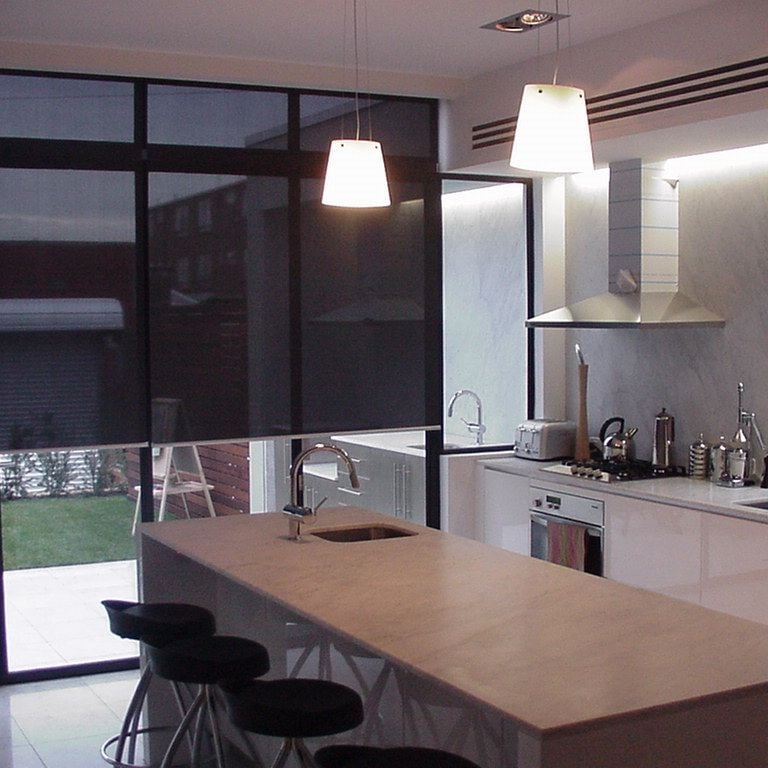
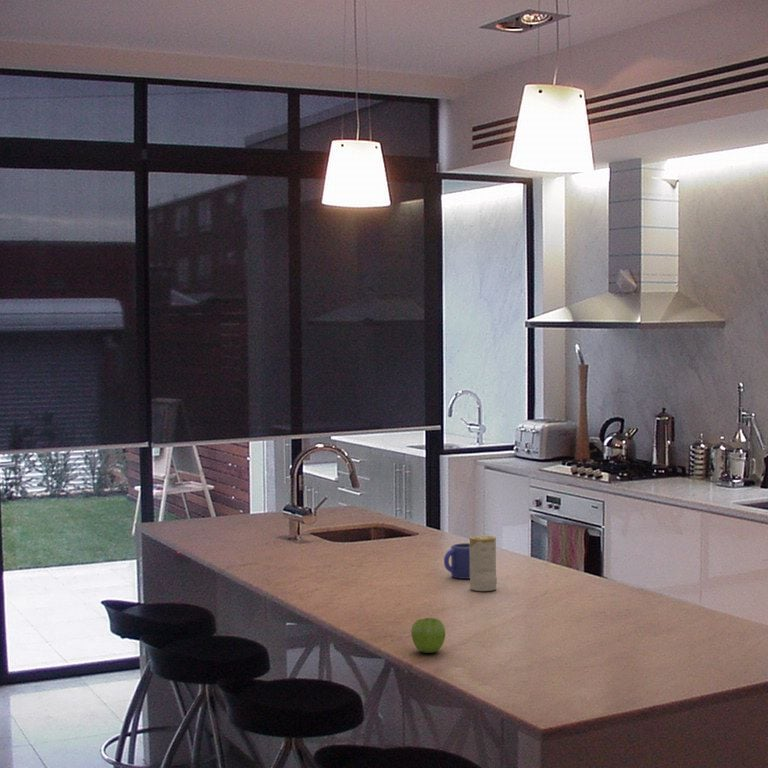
+ fruit [410,617,446,654]
+ mug [443,542,470,580]
+ candle [469,535,498,592]
